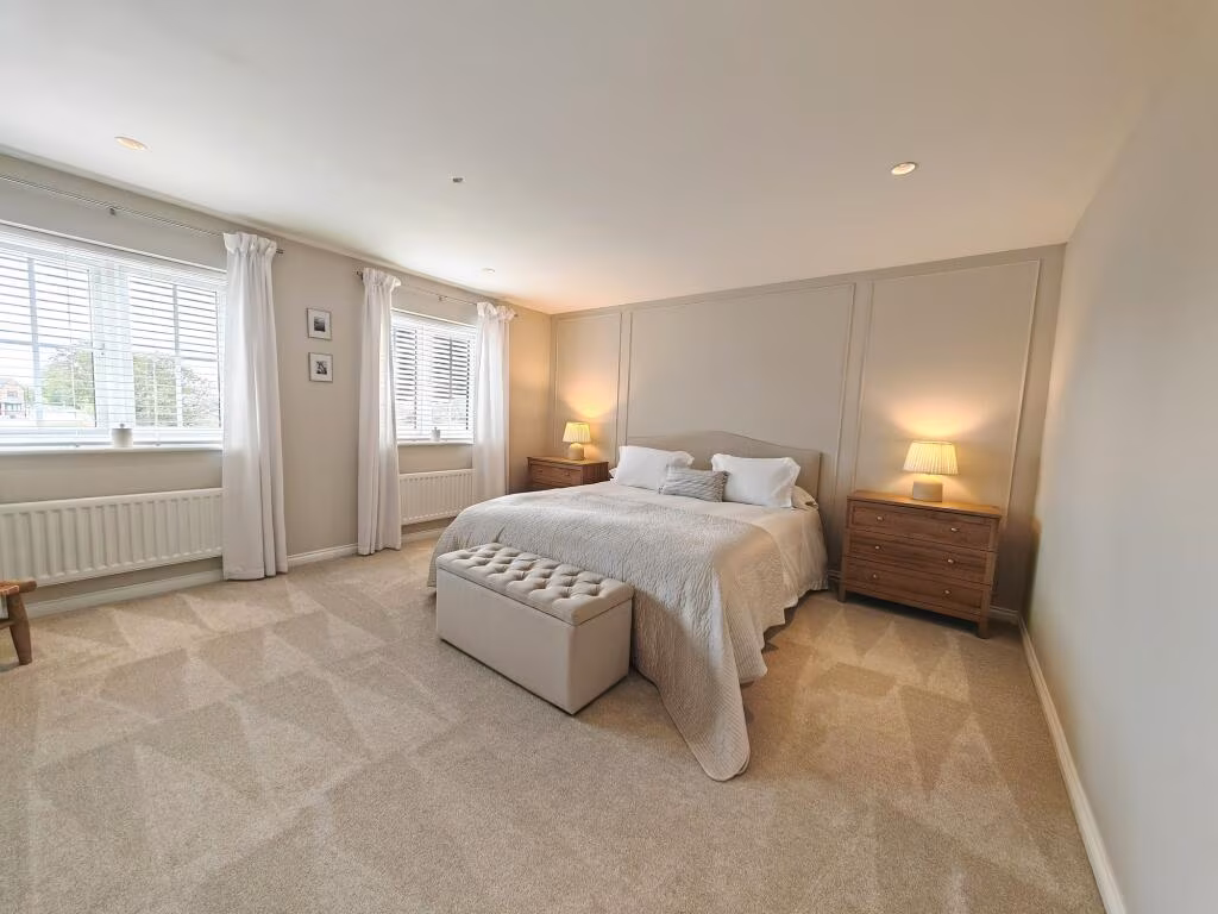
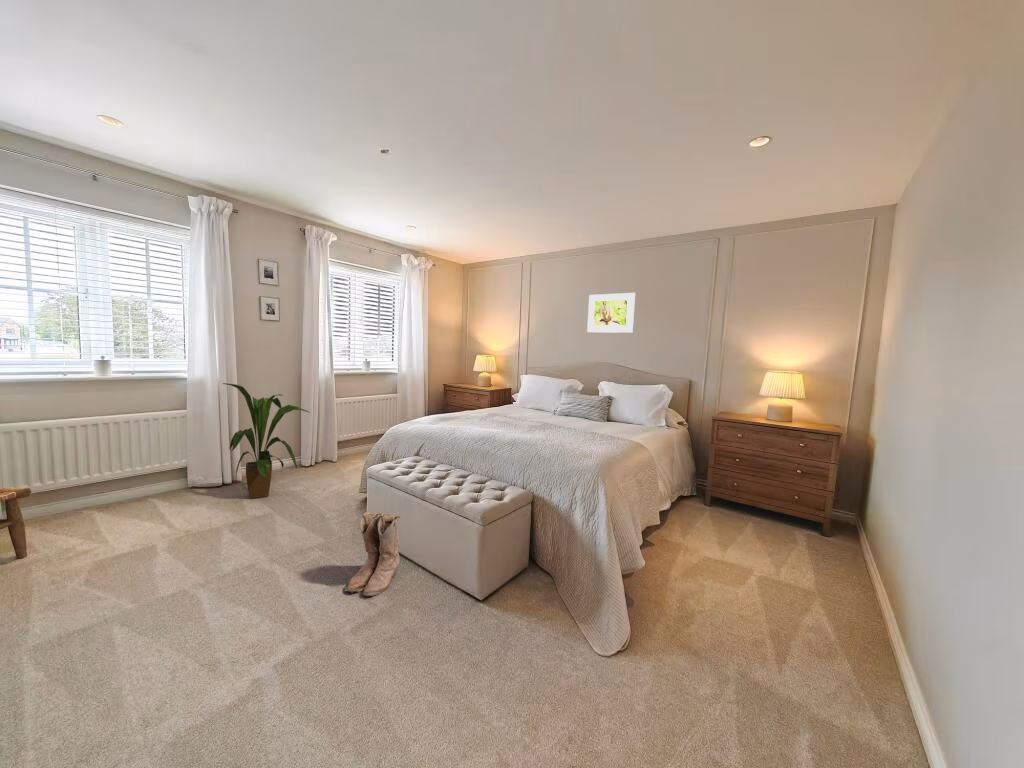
+ house plant [222,382,311,499]
+ boots [344,511,401,597]
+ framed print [586,292,636,334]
